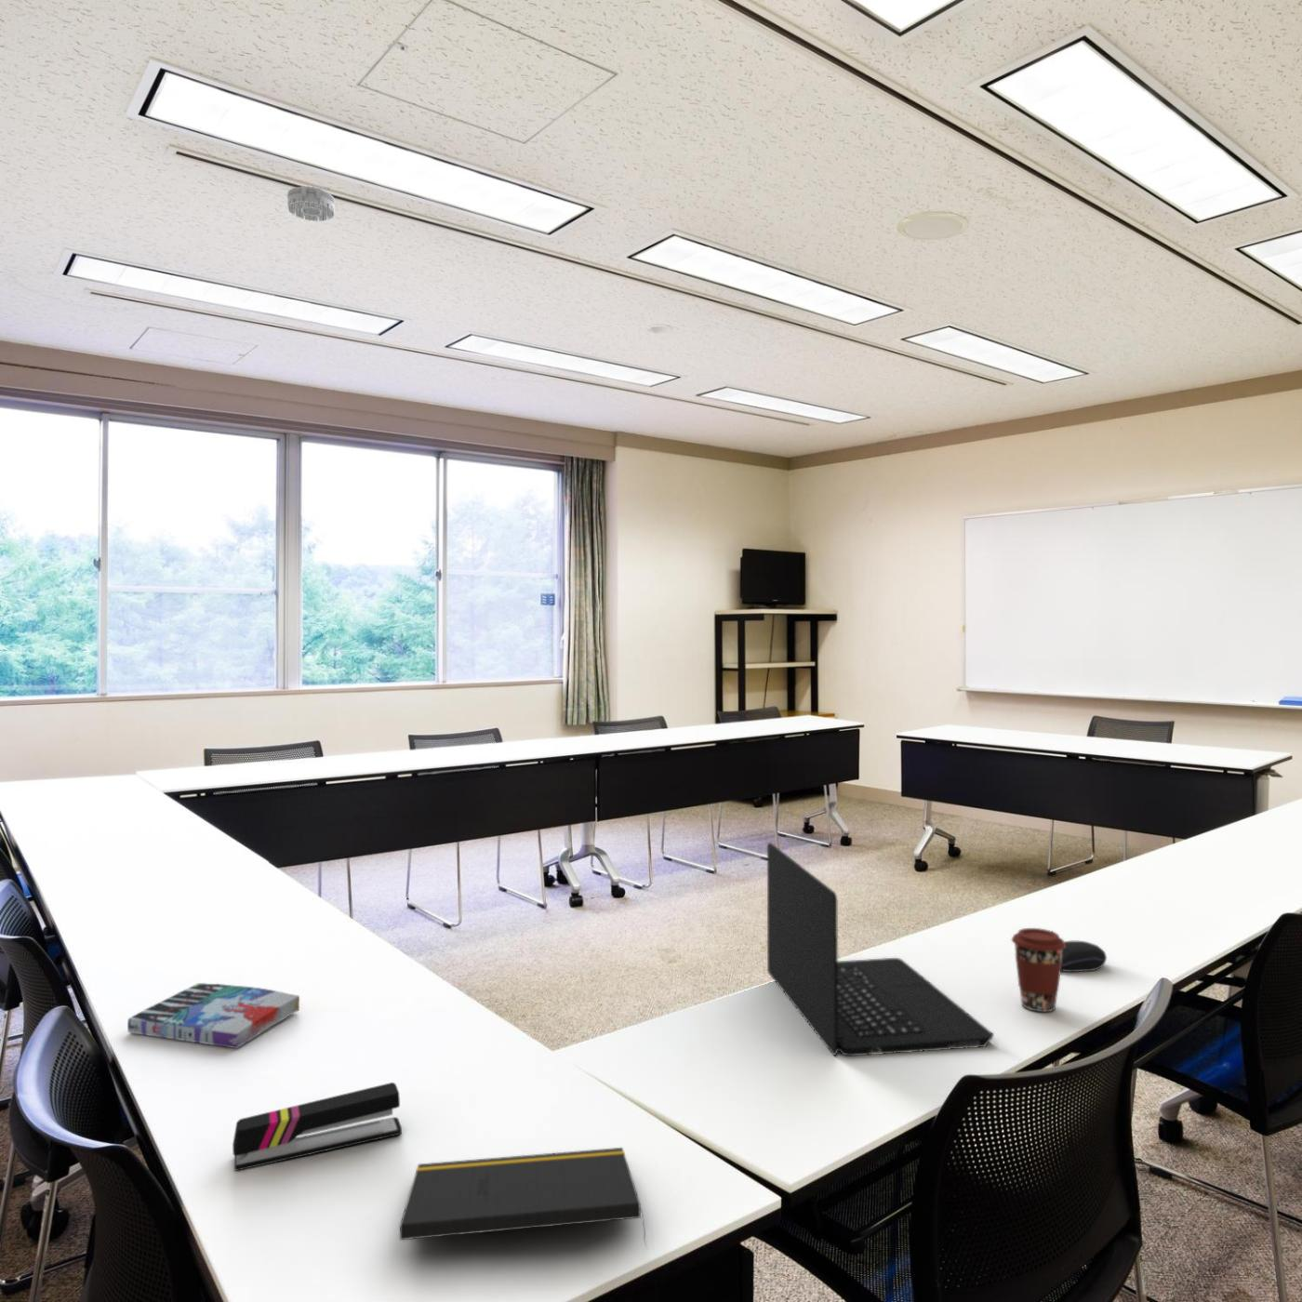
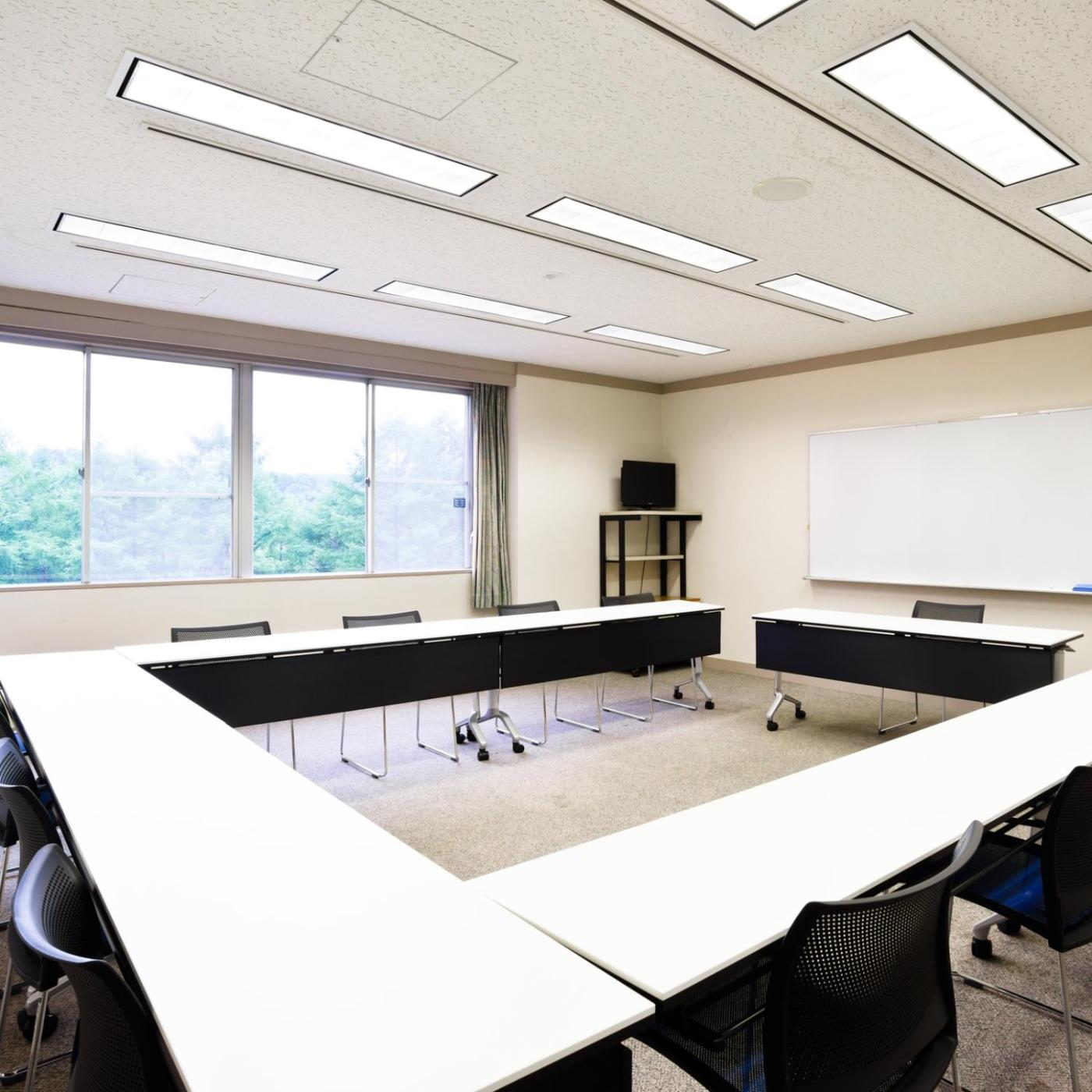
- smoke detector [286,185,336,222]
- laptop [767,842,996,1058]
- coffee cup [1011,928,1066,1012]
- computer mouse [1061,941,1108,973]
- book [126,982,300,1049]
- notepad [399,1147,649,1250]
- stapler [231,1081,403,1172]
